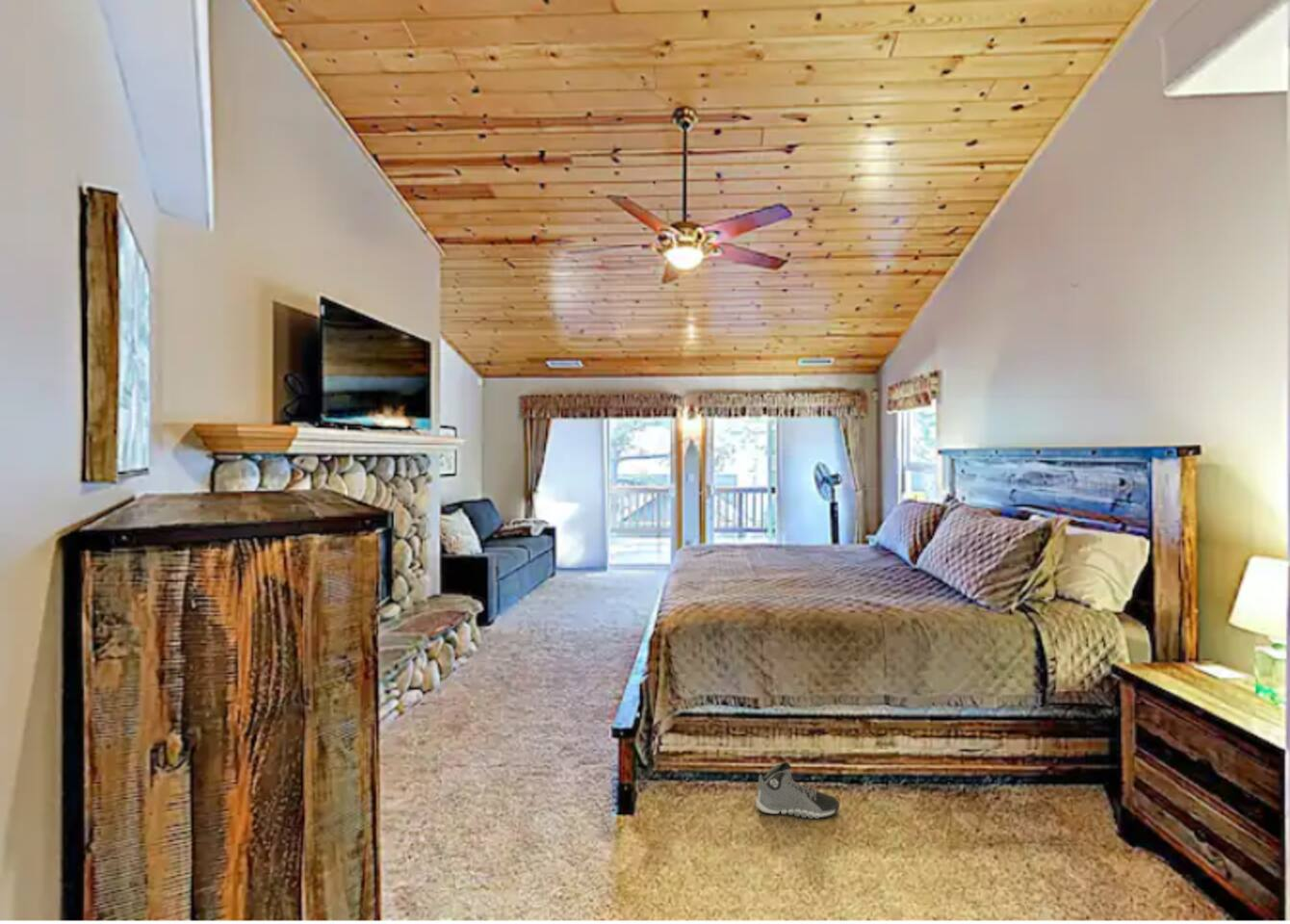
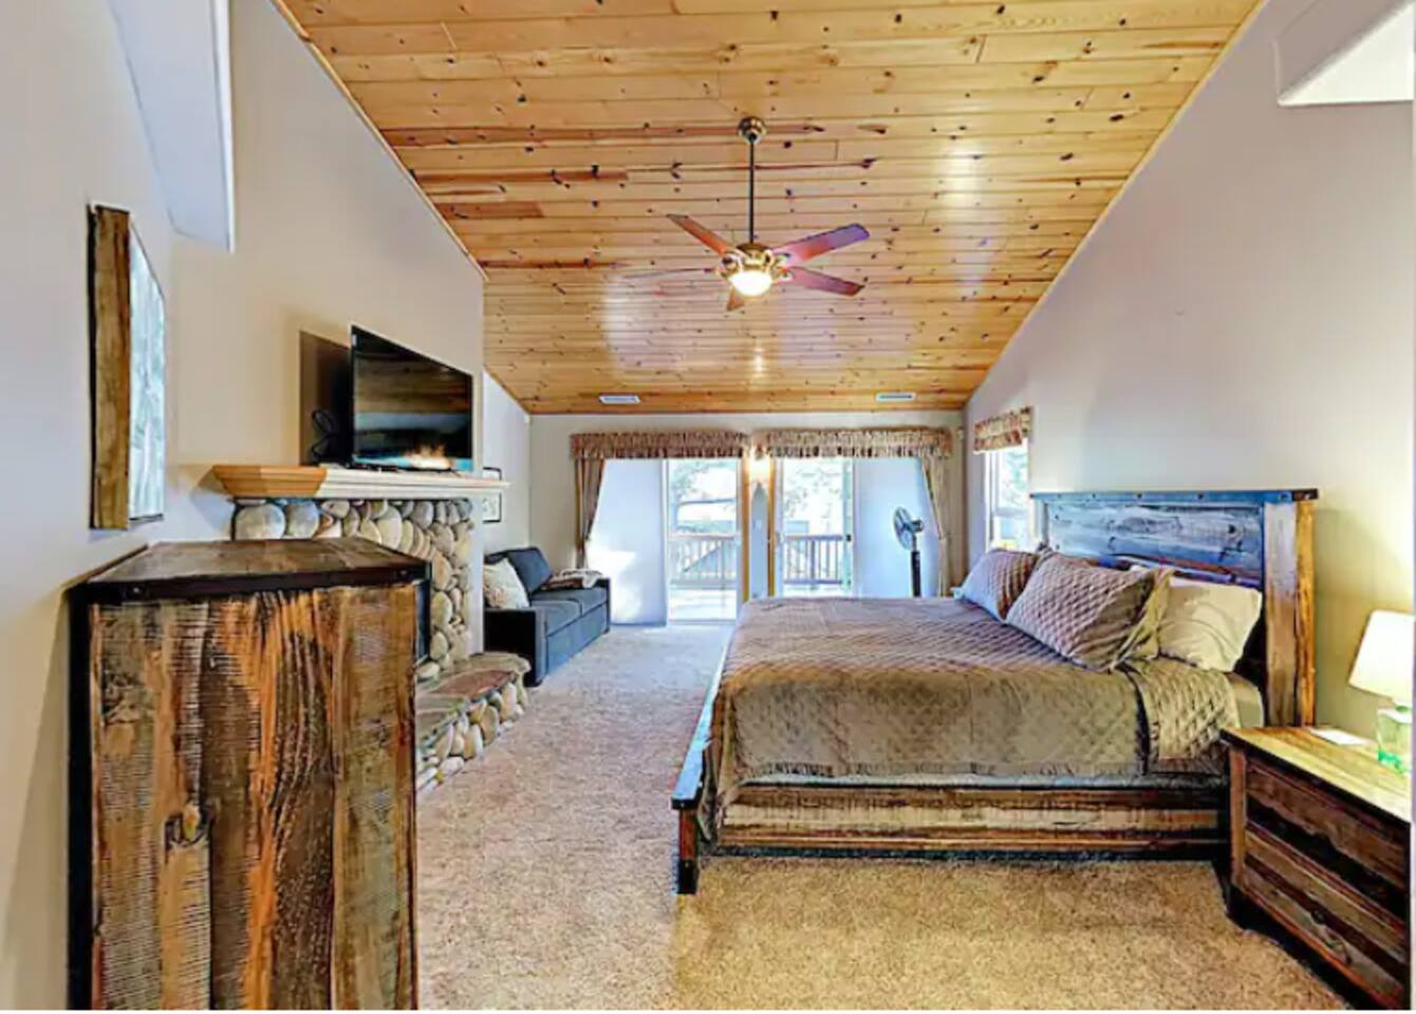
- sneaker [755,761,840,820]
